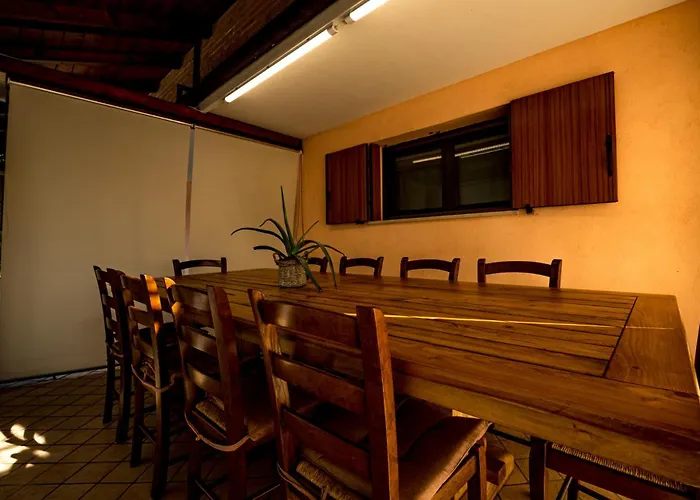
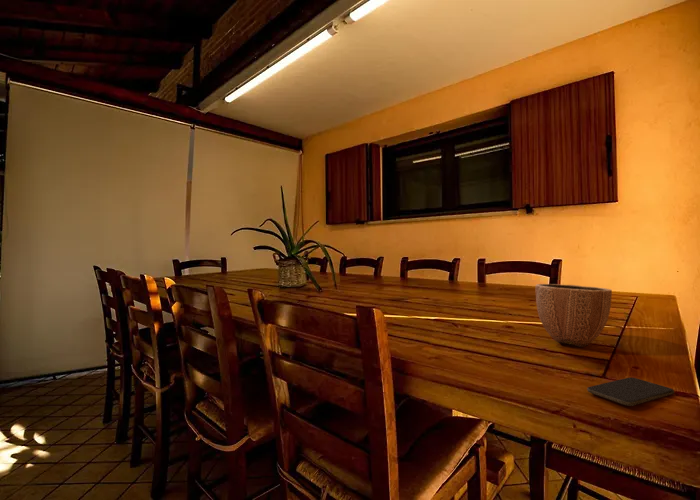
+ smartphone [586,376,675,407]
+ decorative bowl [535,283,613,348]
